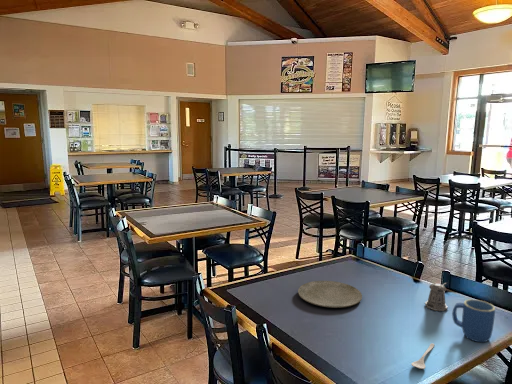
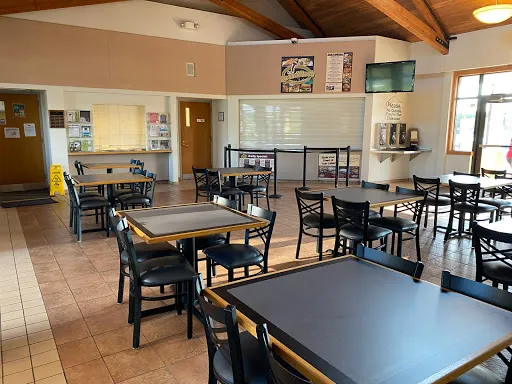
- mug [451,298,496,343]
- plate [297,280,363,309]
- spoon [410,342,435,370]
- pepper shaker [424,282,449,312]
